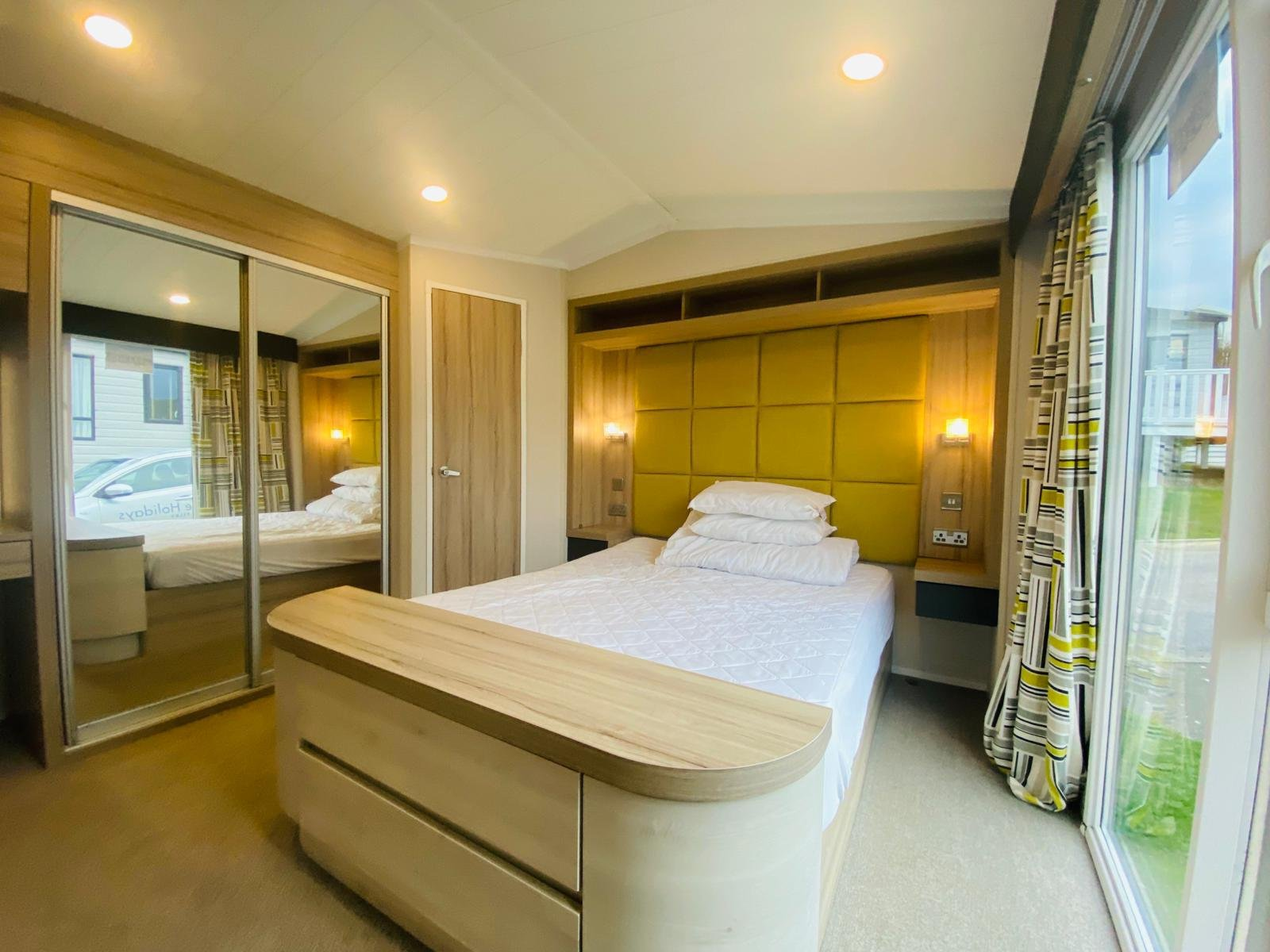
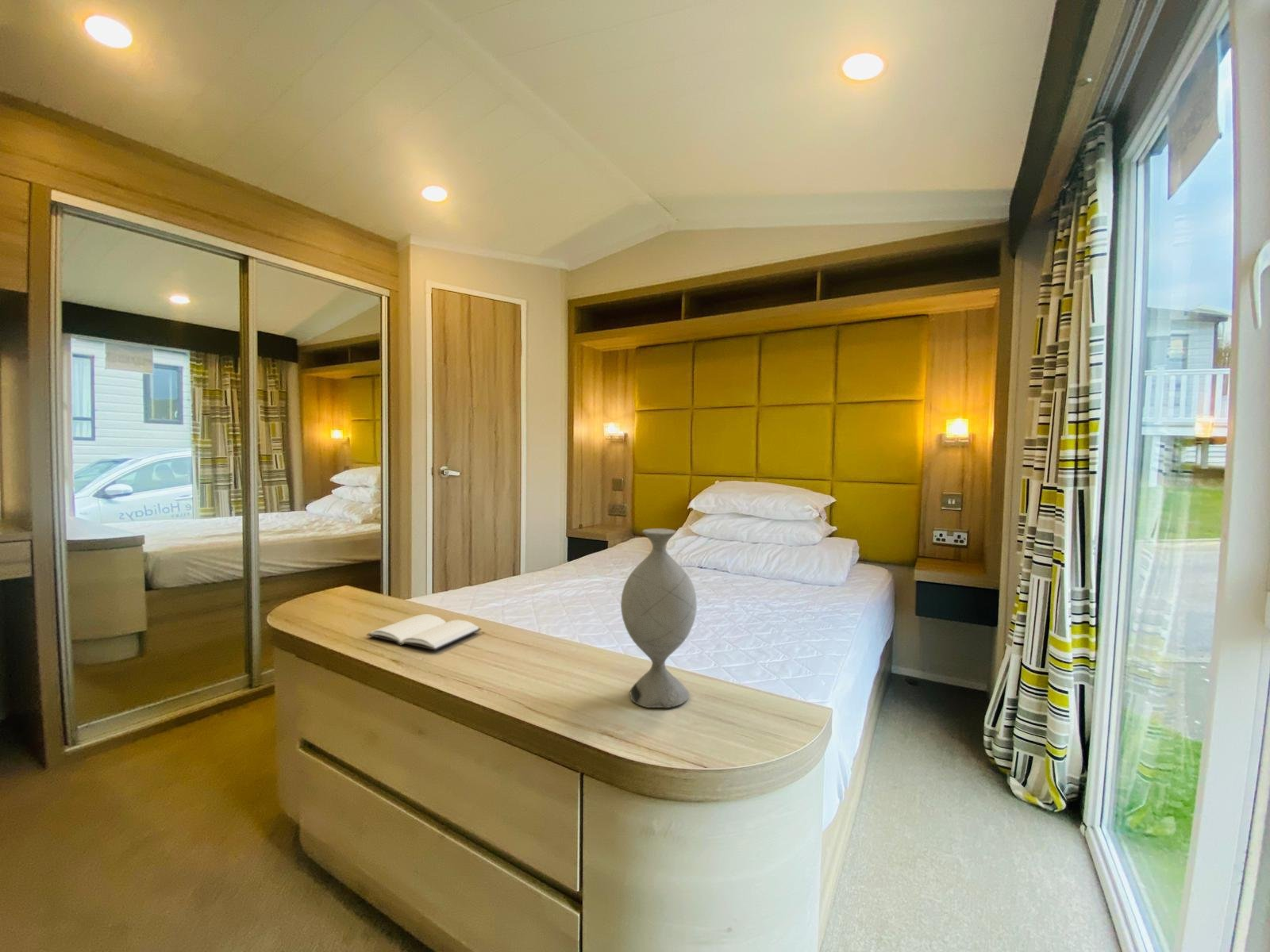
+ decorative vase [620,528,698,708]
+ book [366,613,482,651]
